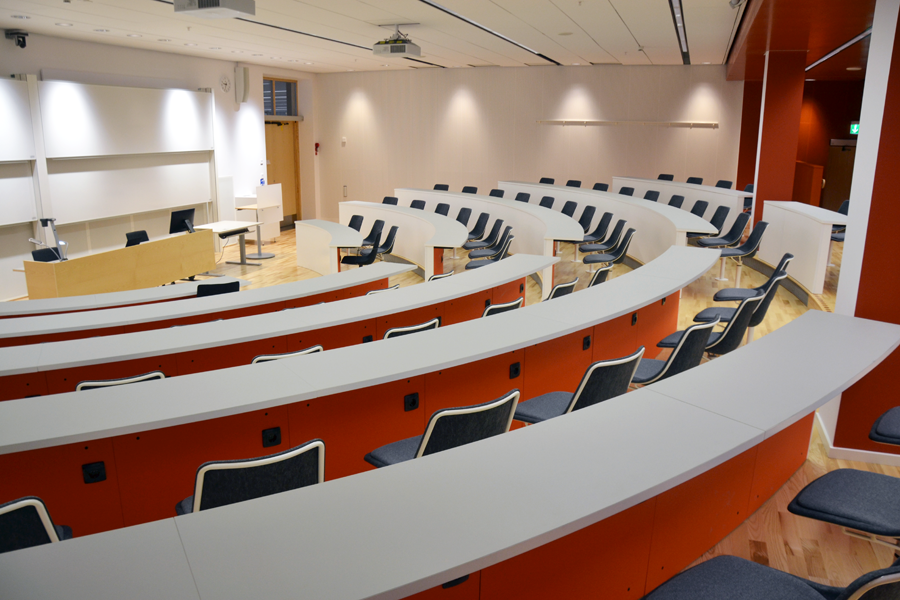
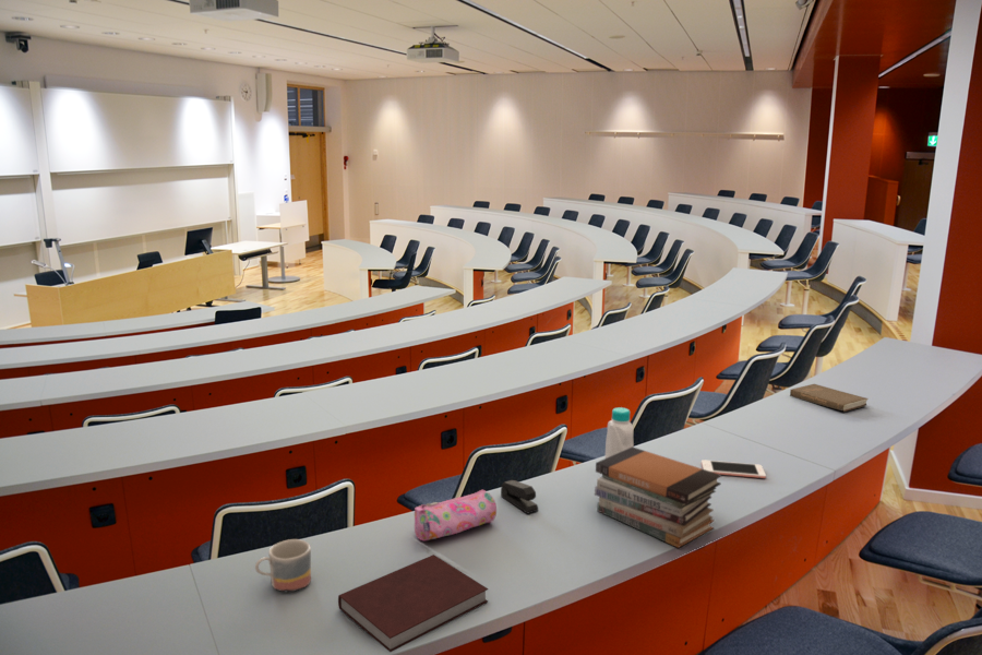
+ book stack [594,446,722,549]
+ book [789,383,870,413]
+ bottle [604,406,635,458]
+ cell phone [700,458,767,479]
+ notebook [337,553,489,653]
+ pencil case [414,489,498,541]
+ stapler [500,479,539,515]
+ mug [254,538,312,593]
